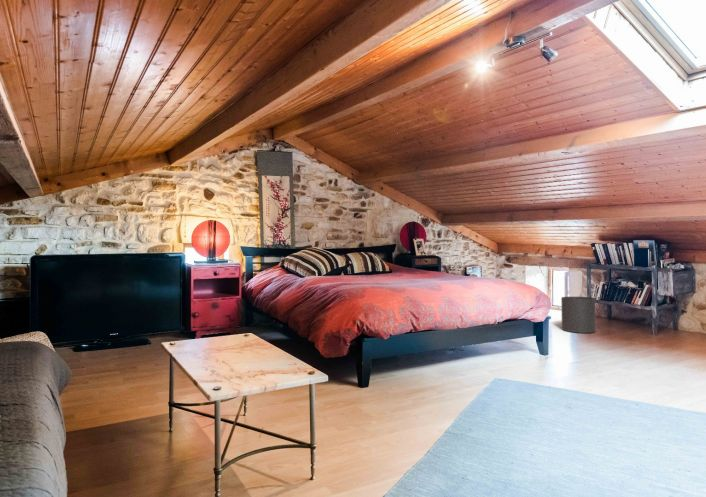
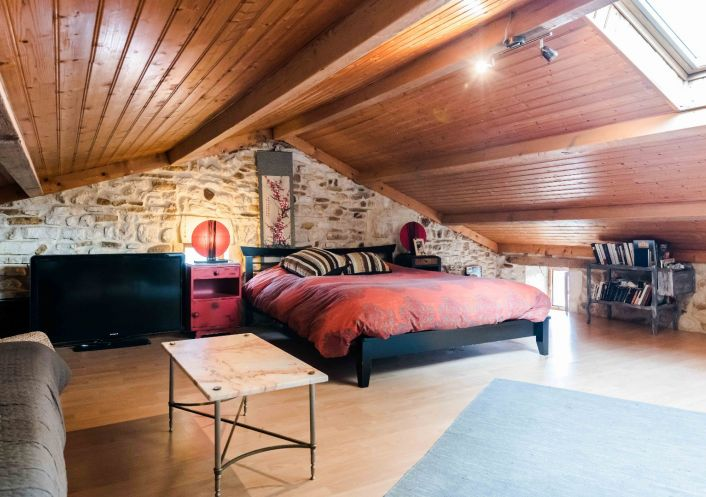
- waste bin [560,296,597,334]
